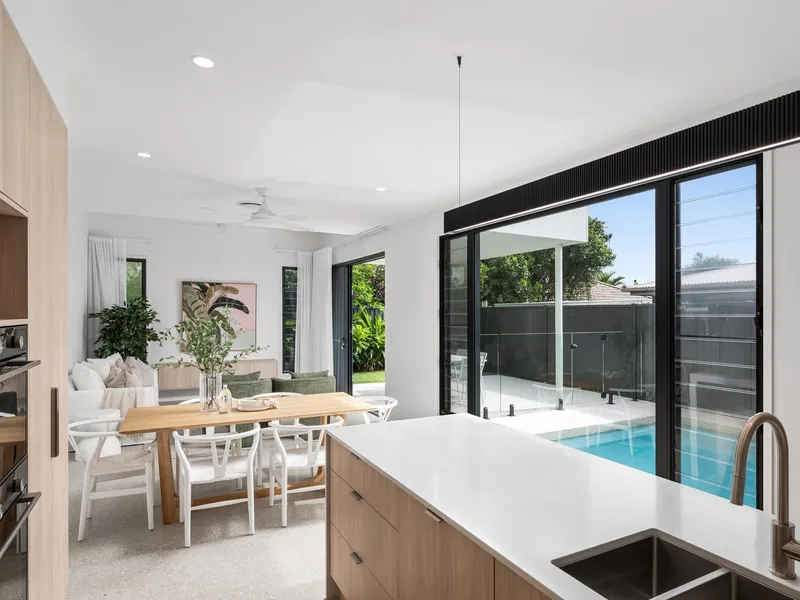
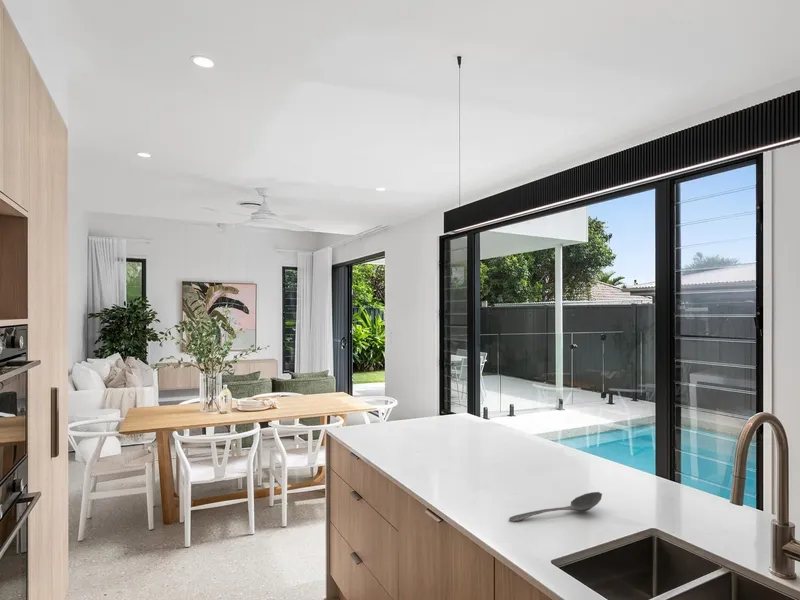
+ stirrer [508,491,603,523]
